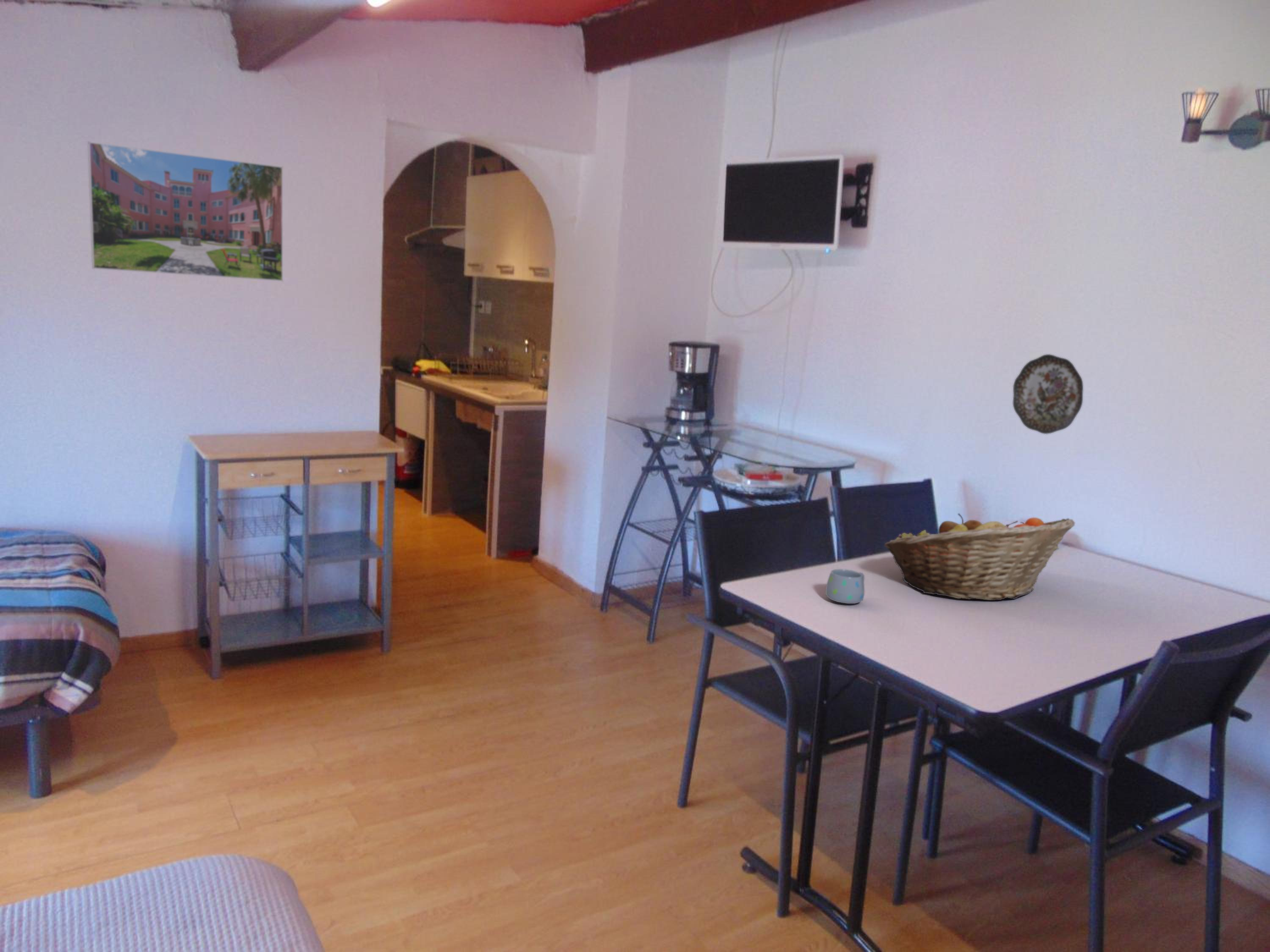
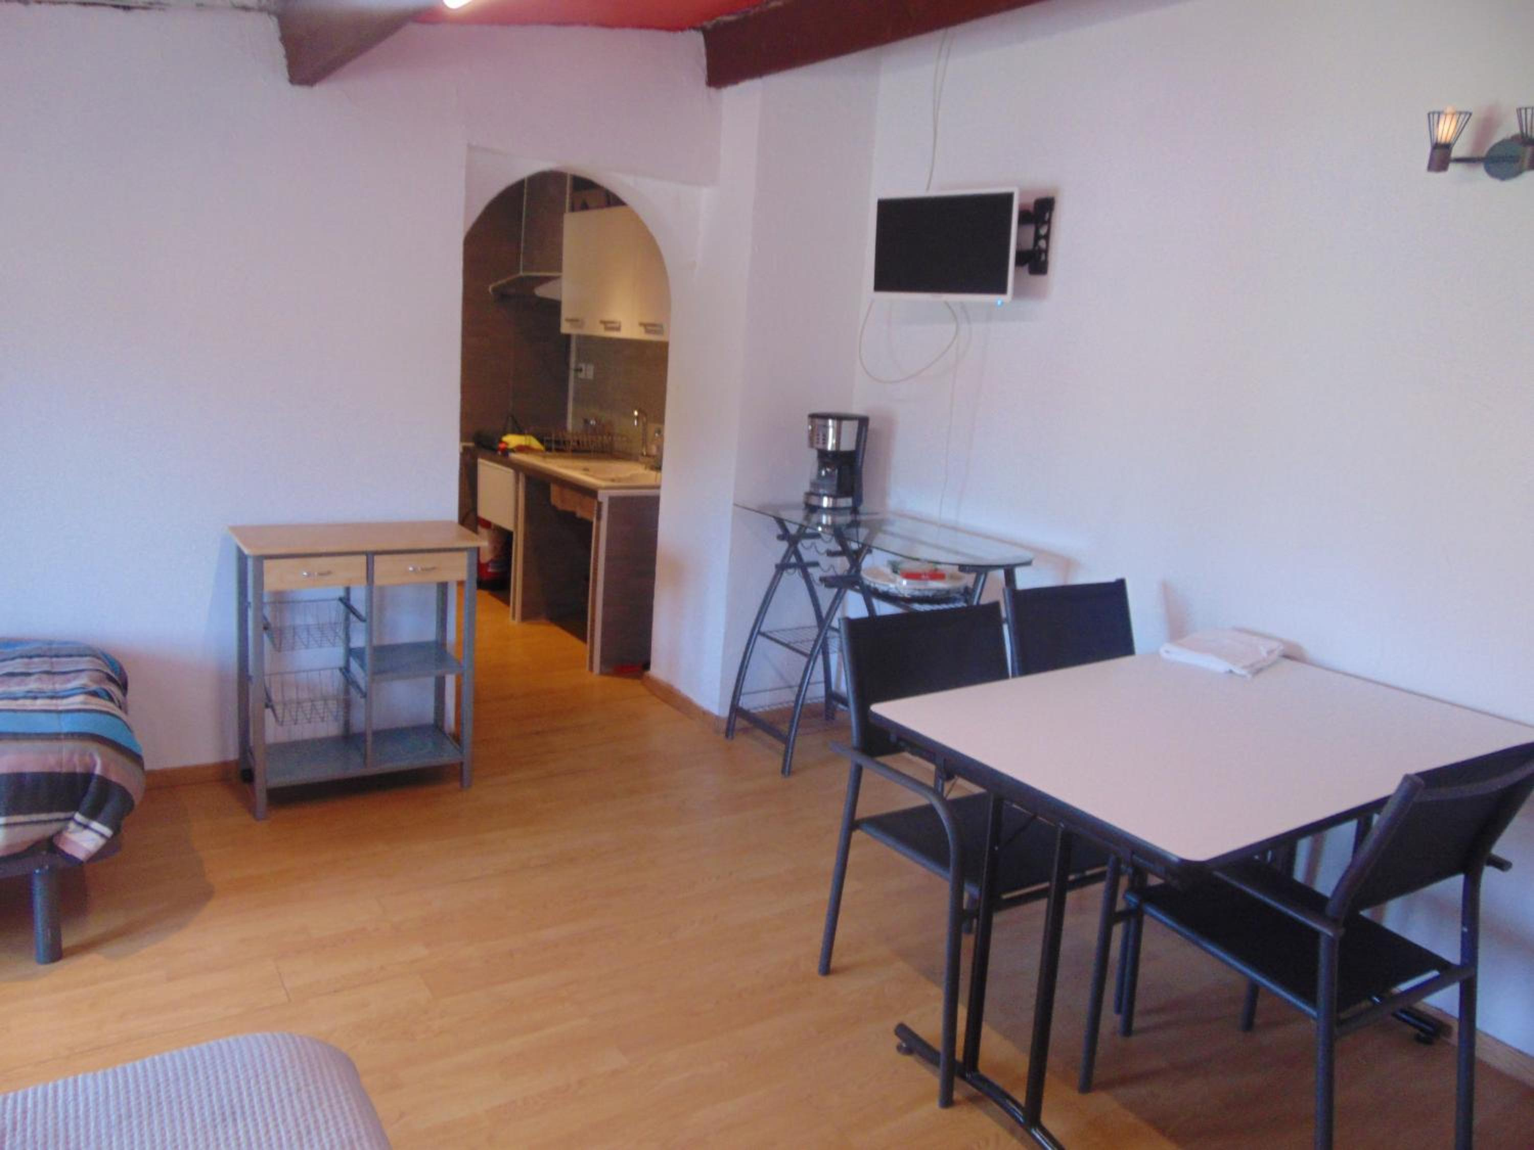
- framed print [87,141,284,282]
- decorative plate [1013,354,1084,435]
- fruit basket [883,513,1076,601]
- mug [825,569,865,604]
